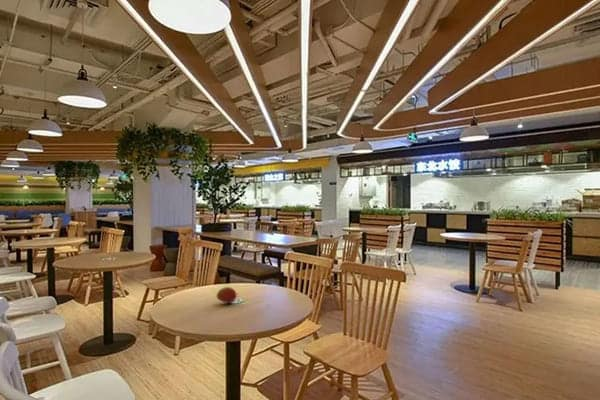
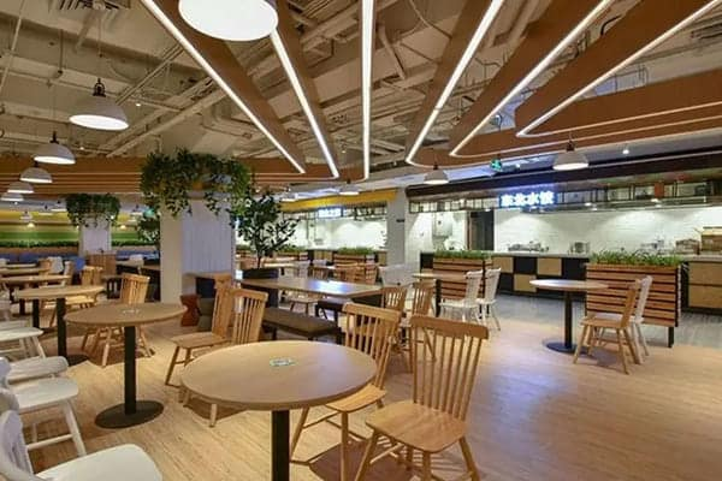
- fruit [216,286,239,304]
